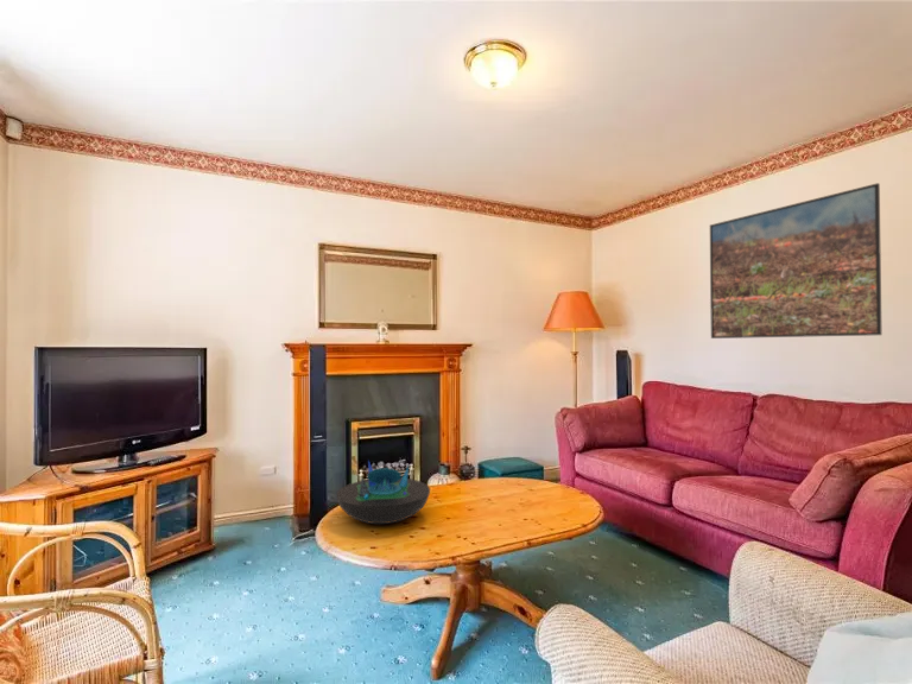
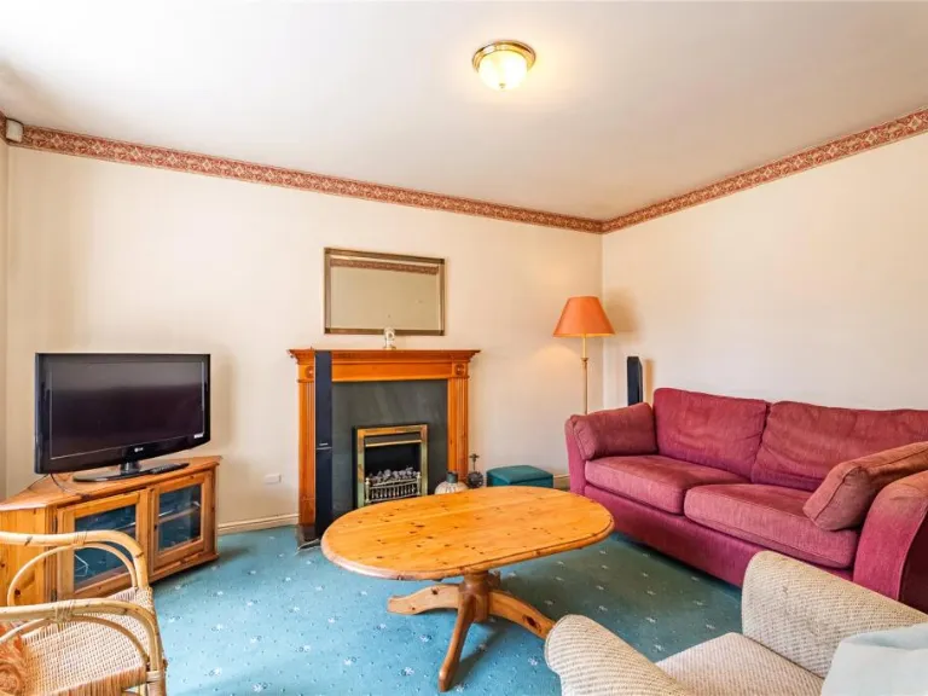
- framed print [709,182,884,340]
- decorative bowl [336,460,431,525]
